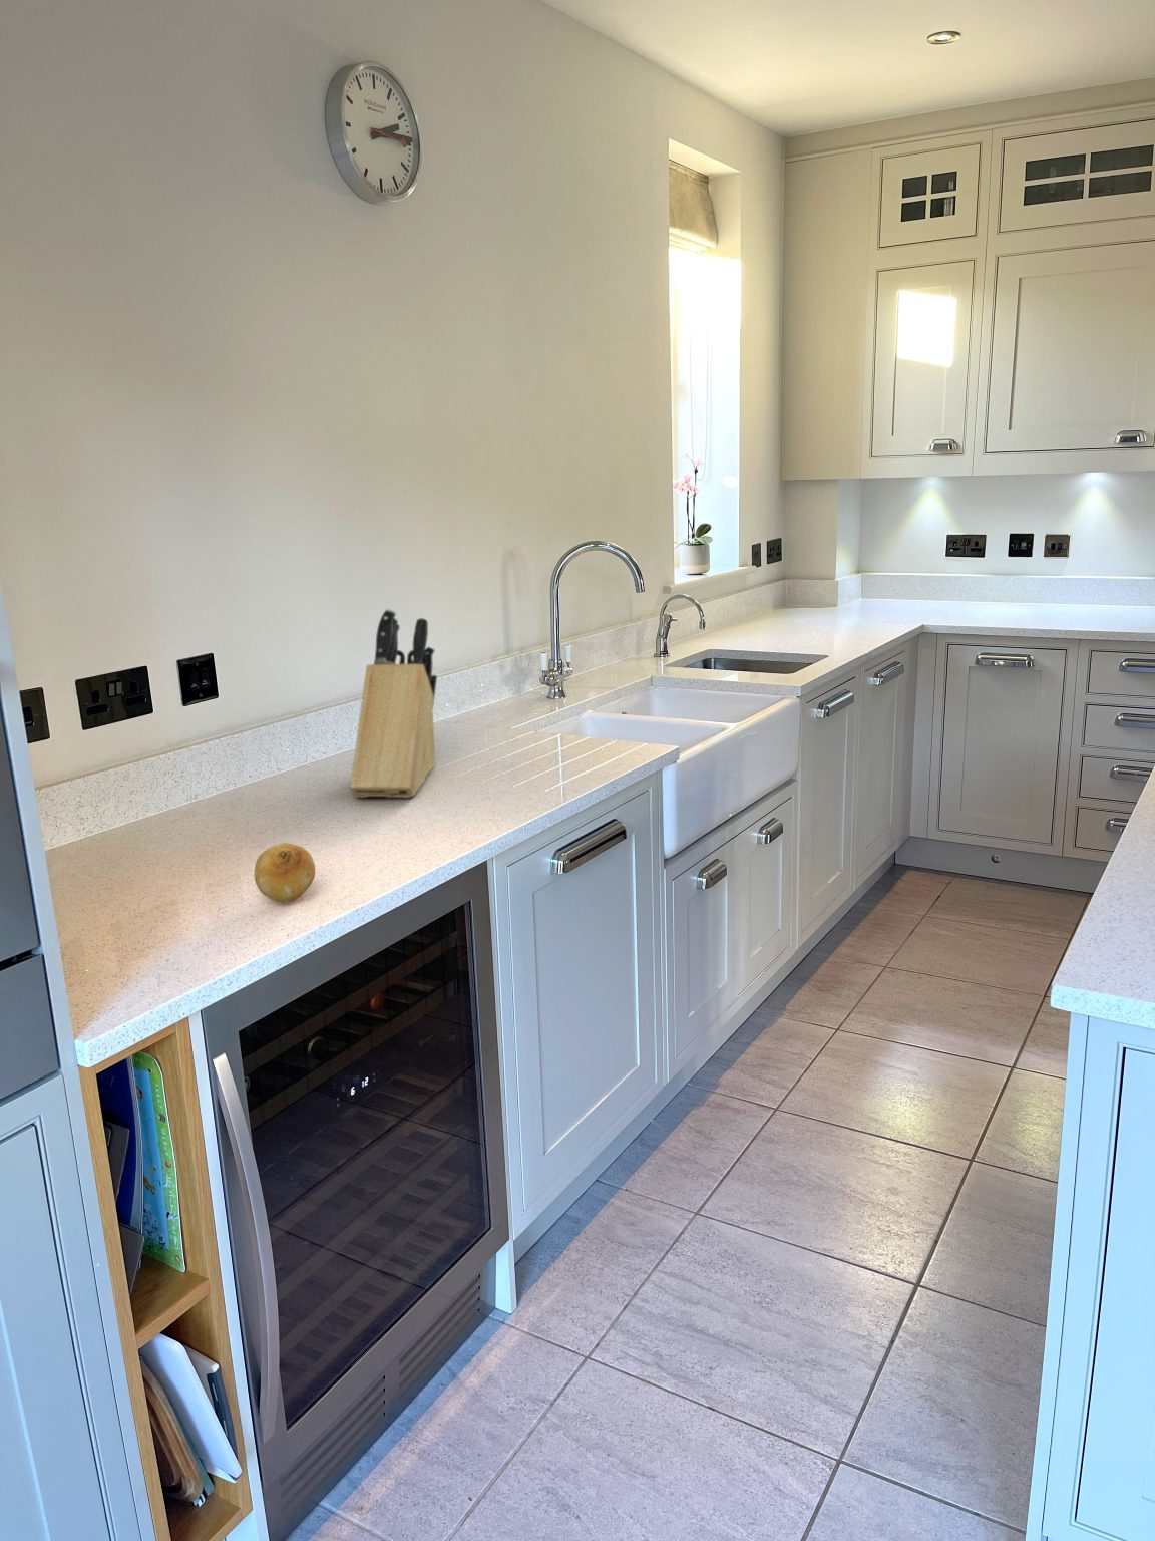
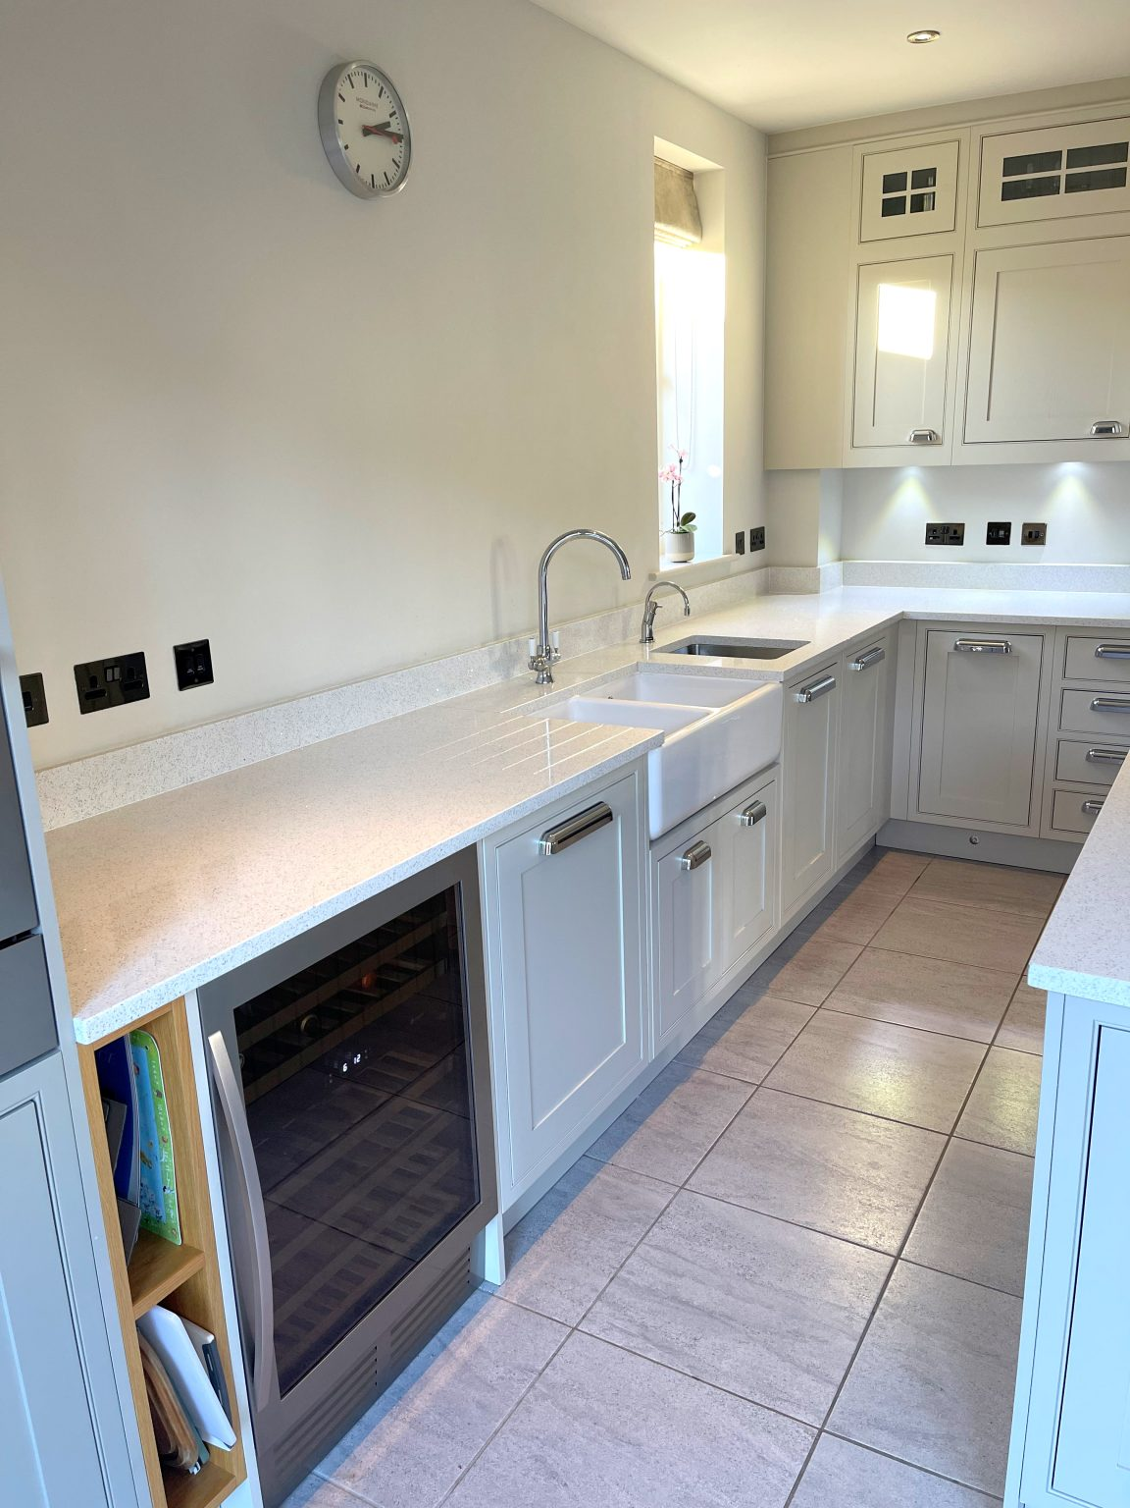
- fruit [252,842,317,903]
- knife block [349,608,438,798]
